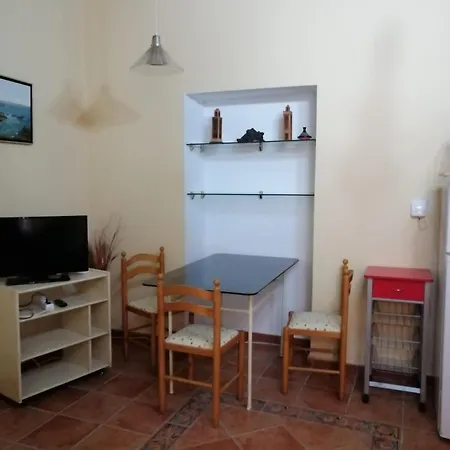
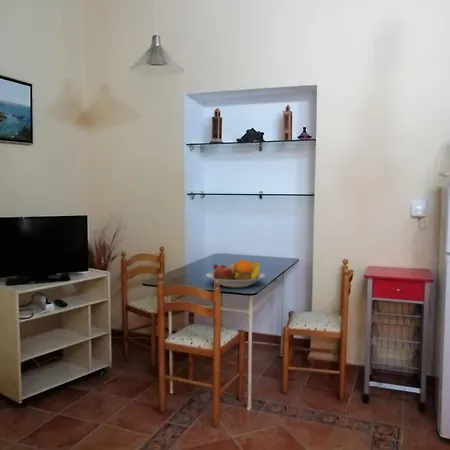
+ fruit bowl [205,259,266,289]
